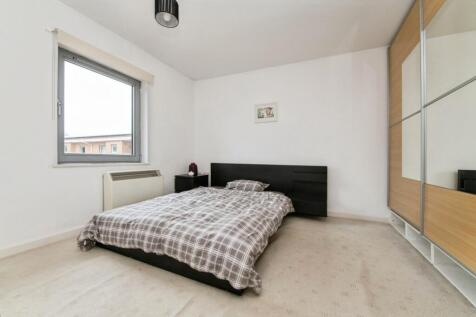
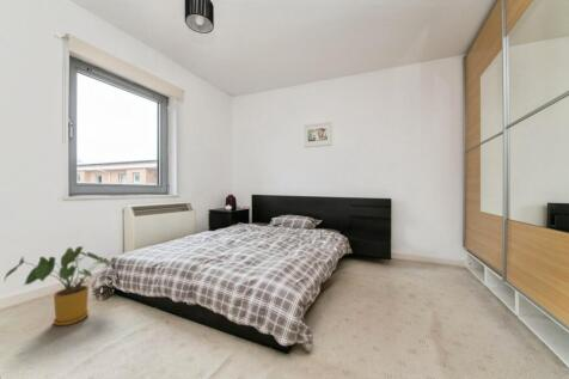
+ house plant [4,245,114,326]
